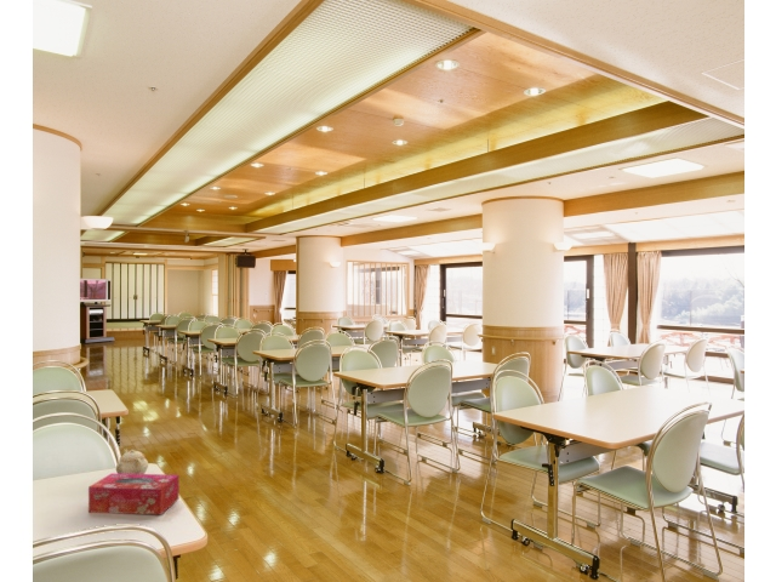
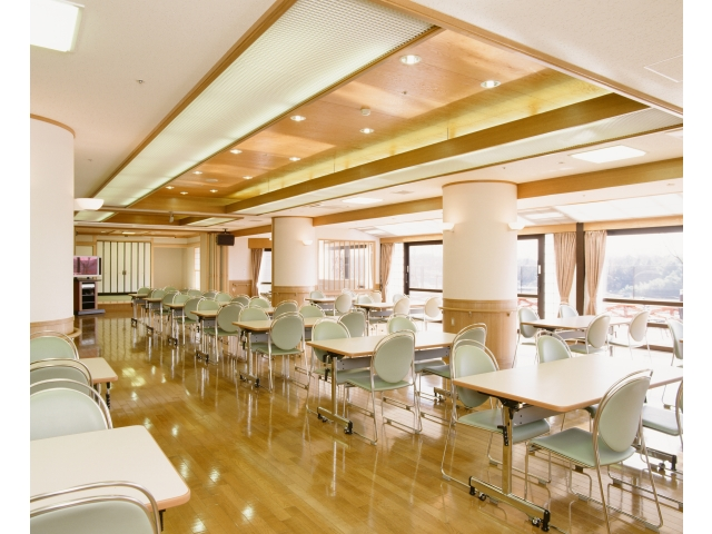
- tissue box [87,472,179,515]
- teapot [115,447,149,474]
